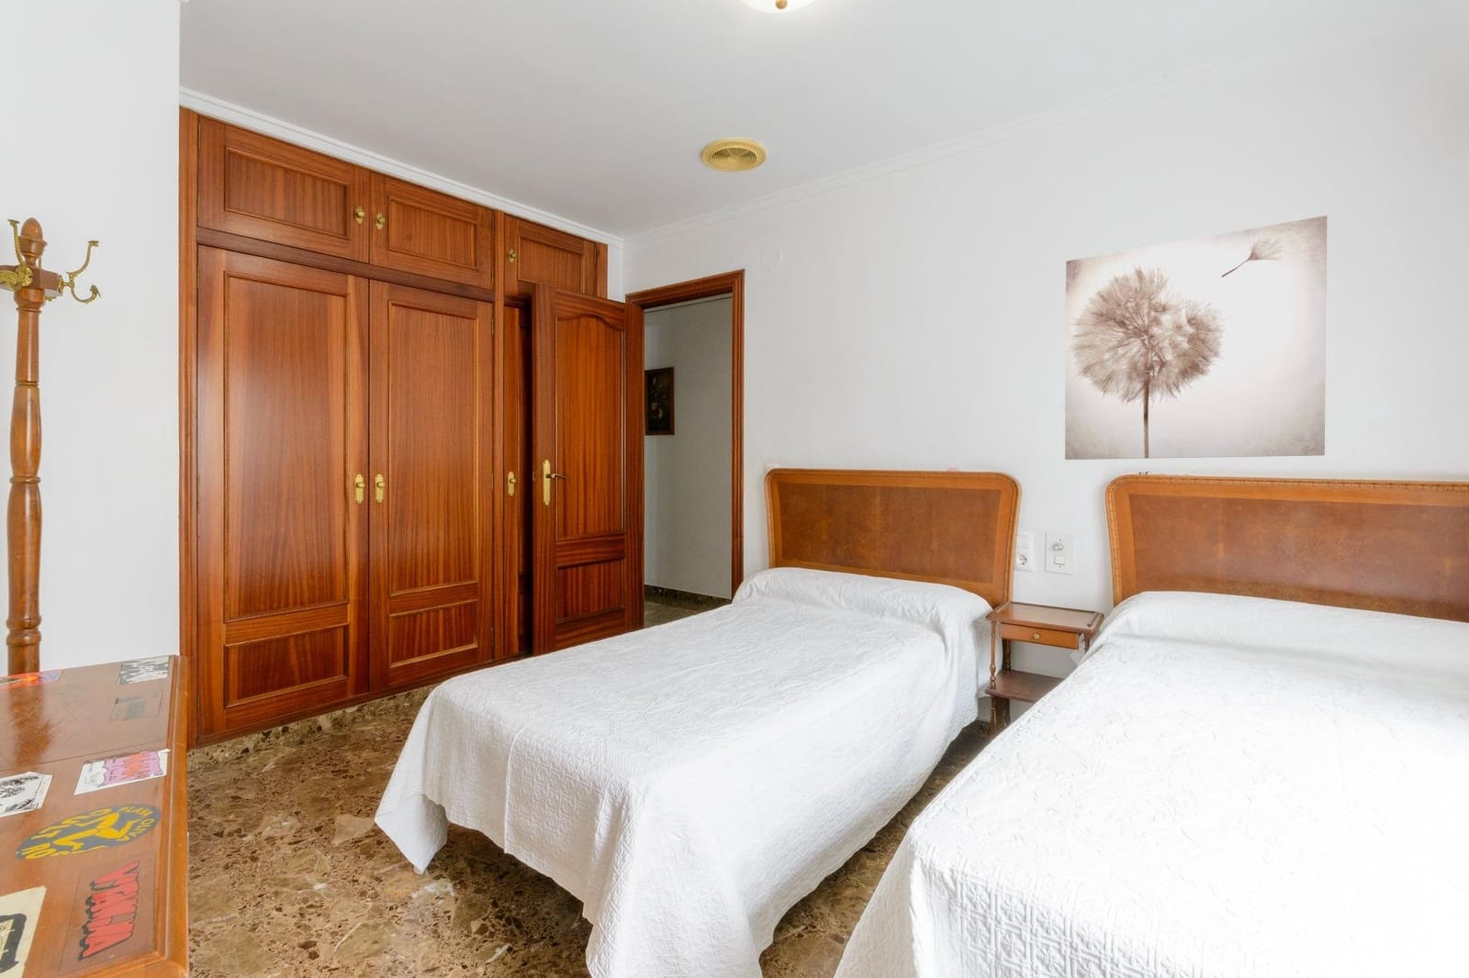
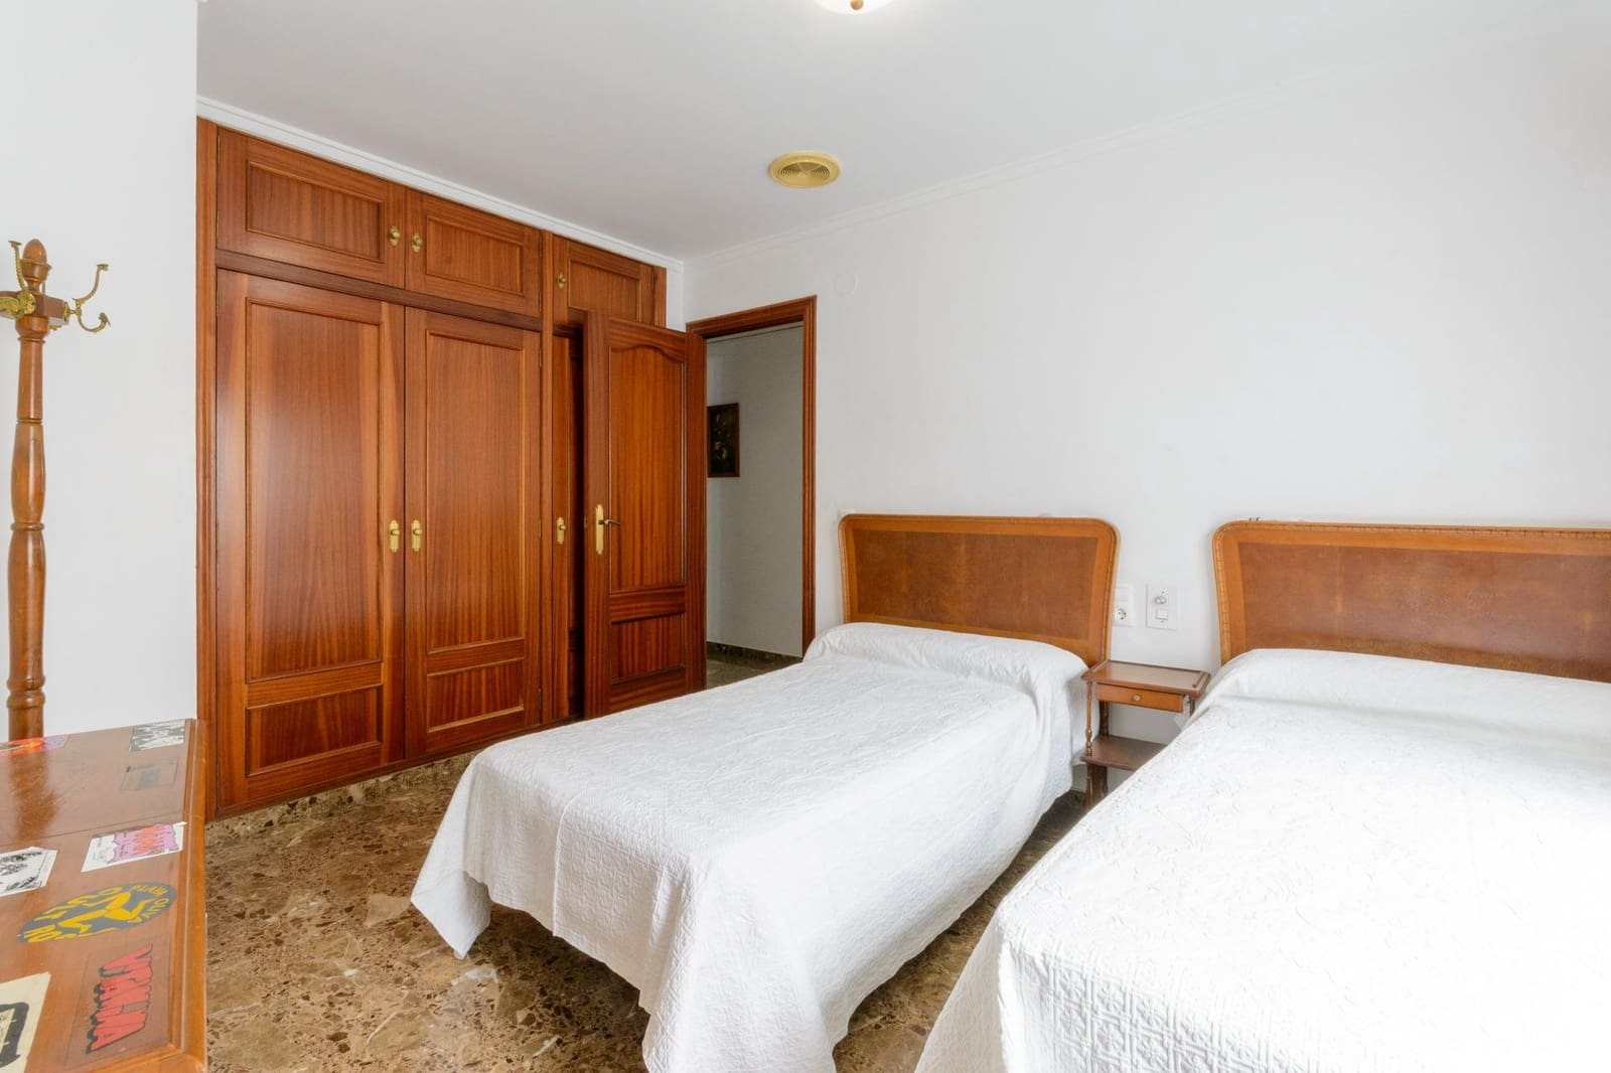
- wall art [1064,215,1328,461]
